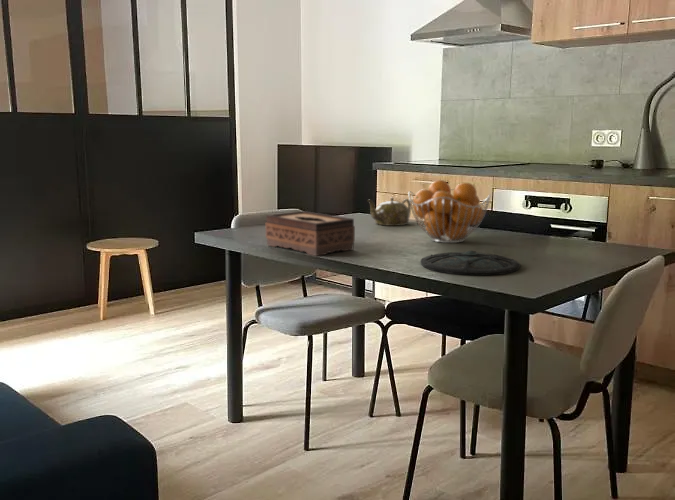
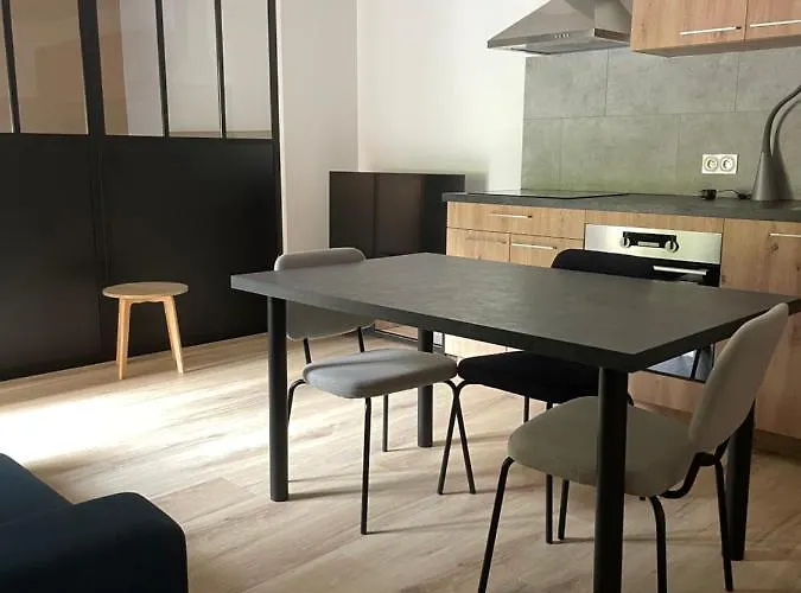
- teapot [367,197,412,227]
- tissue box [264,210,356,257]
- plate [419,250,521,277]
- fruit basket [407,179,492,244]
